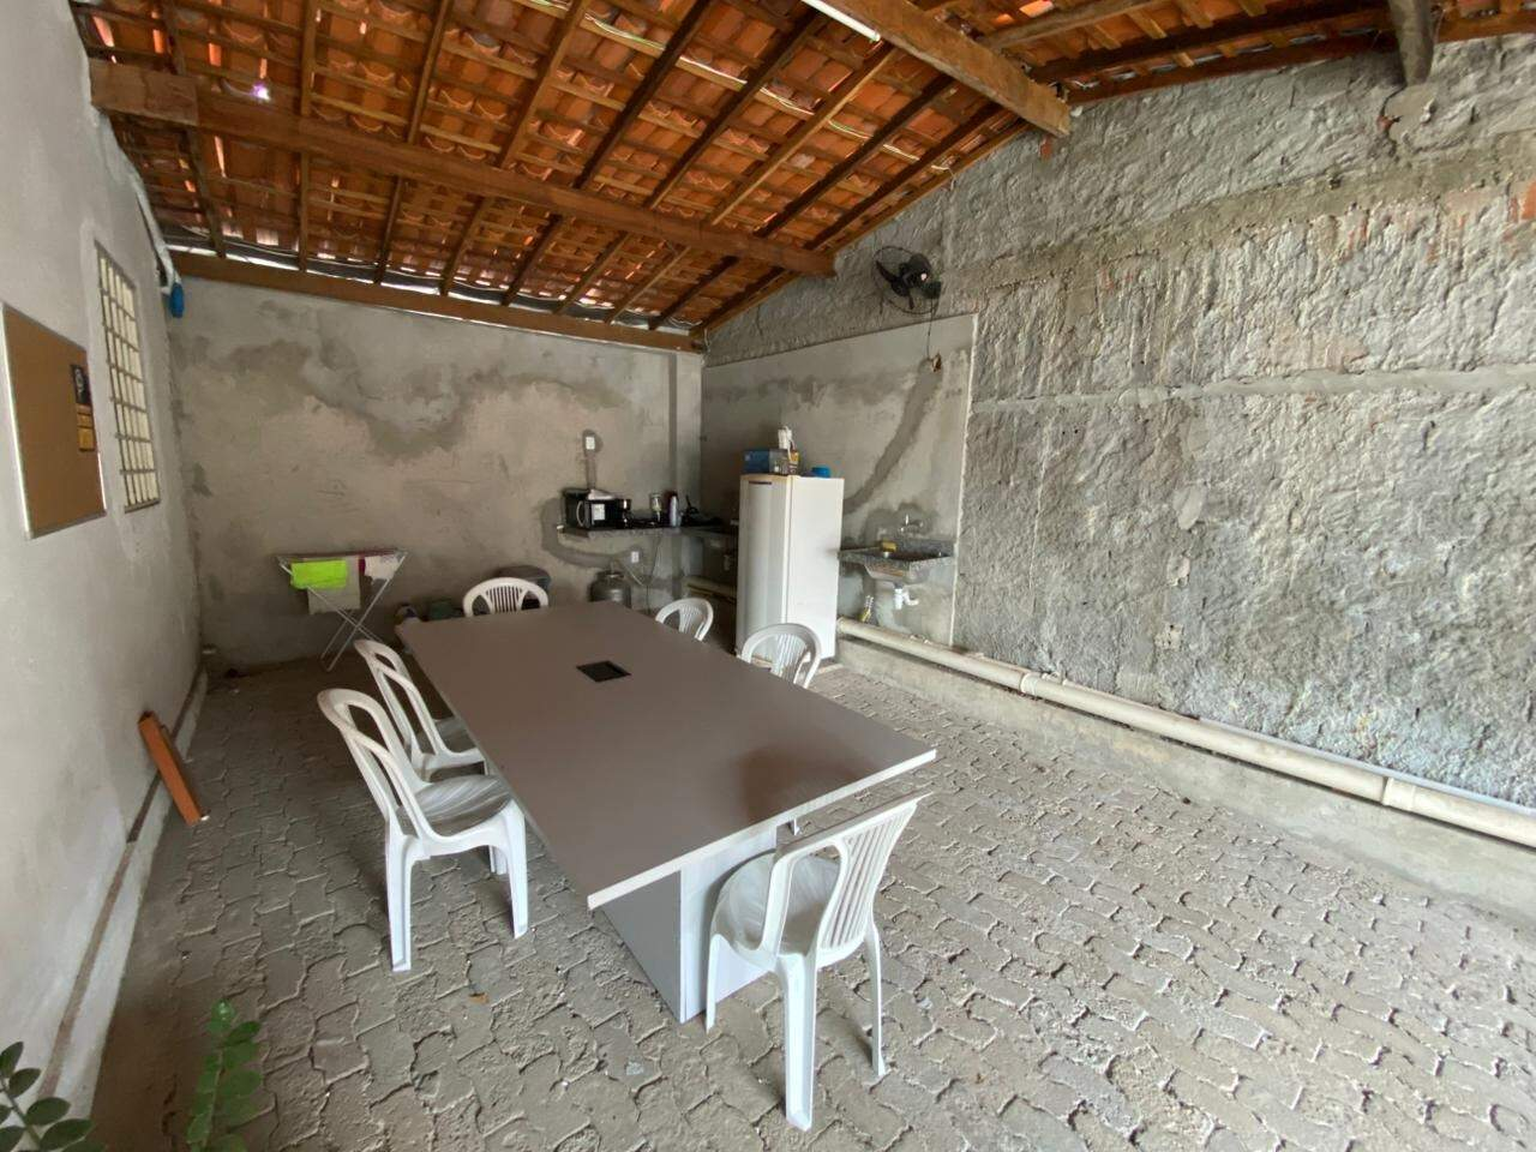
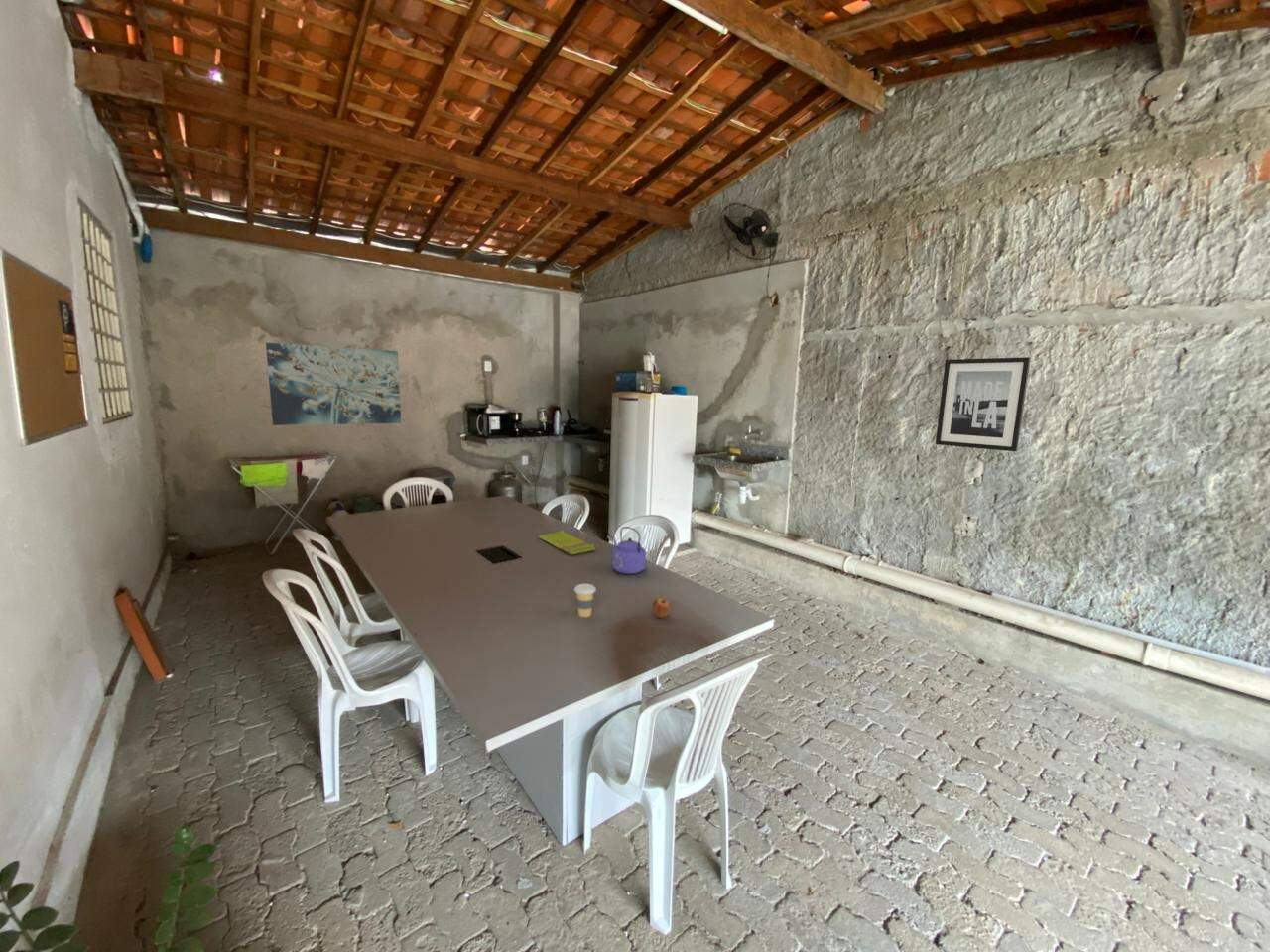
+ dish towel [538,530,596,555]
+ wall art [265,341,402,426]
+ fruit [652,597,672,619]
+ wall art [935,356,1032,452]
+ kettle [610,526,648,575]
+ coffee cup [573,583,597,618]
